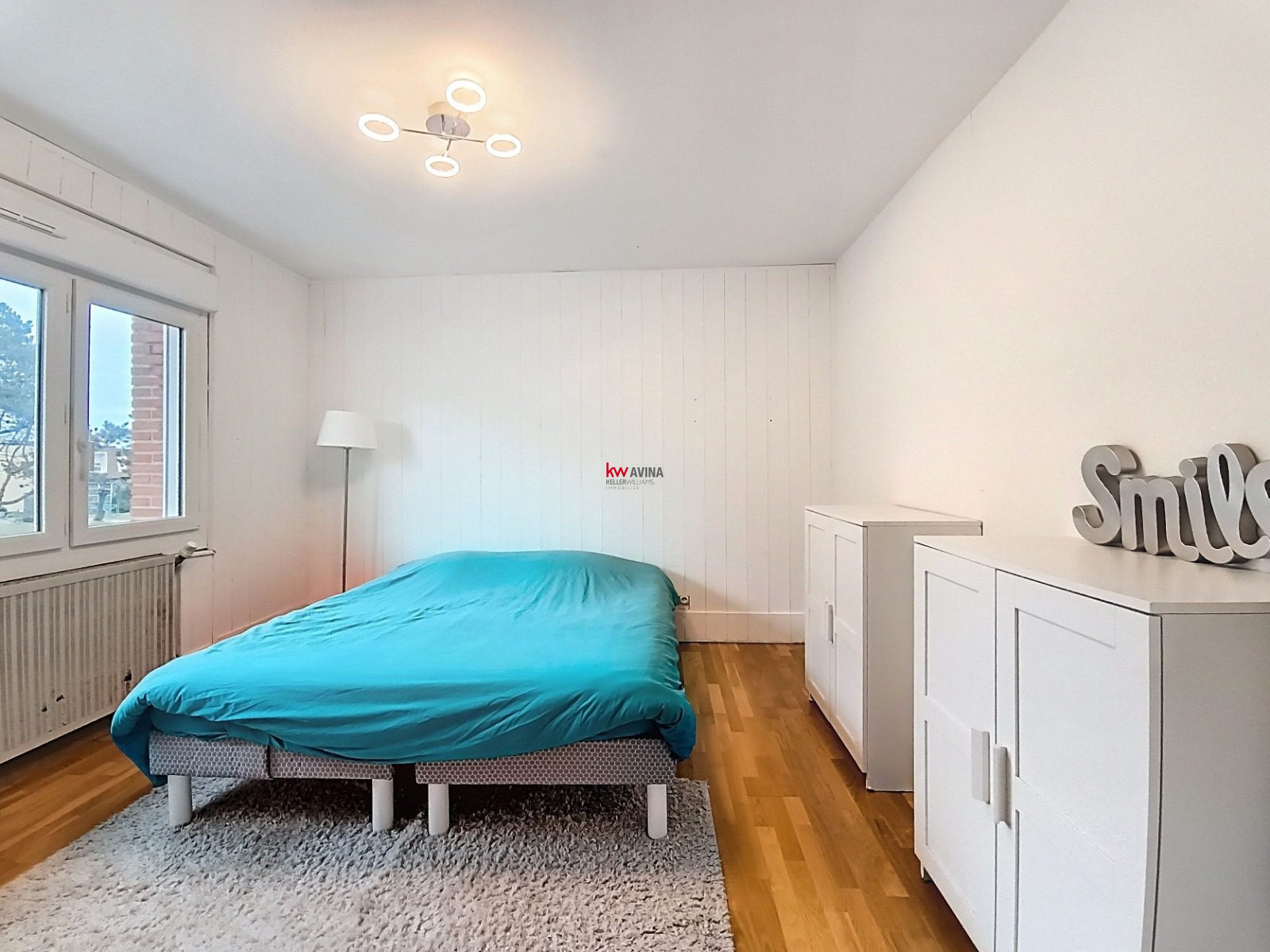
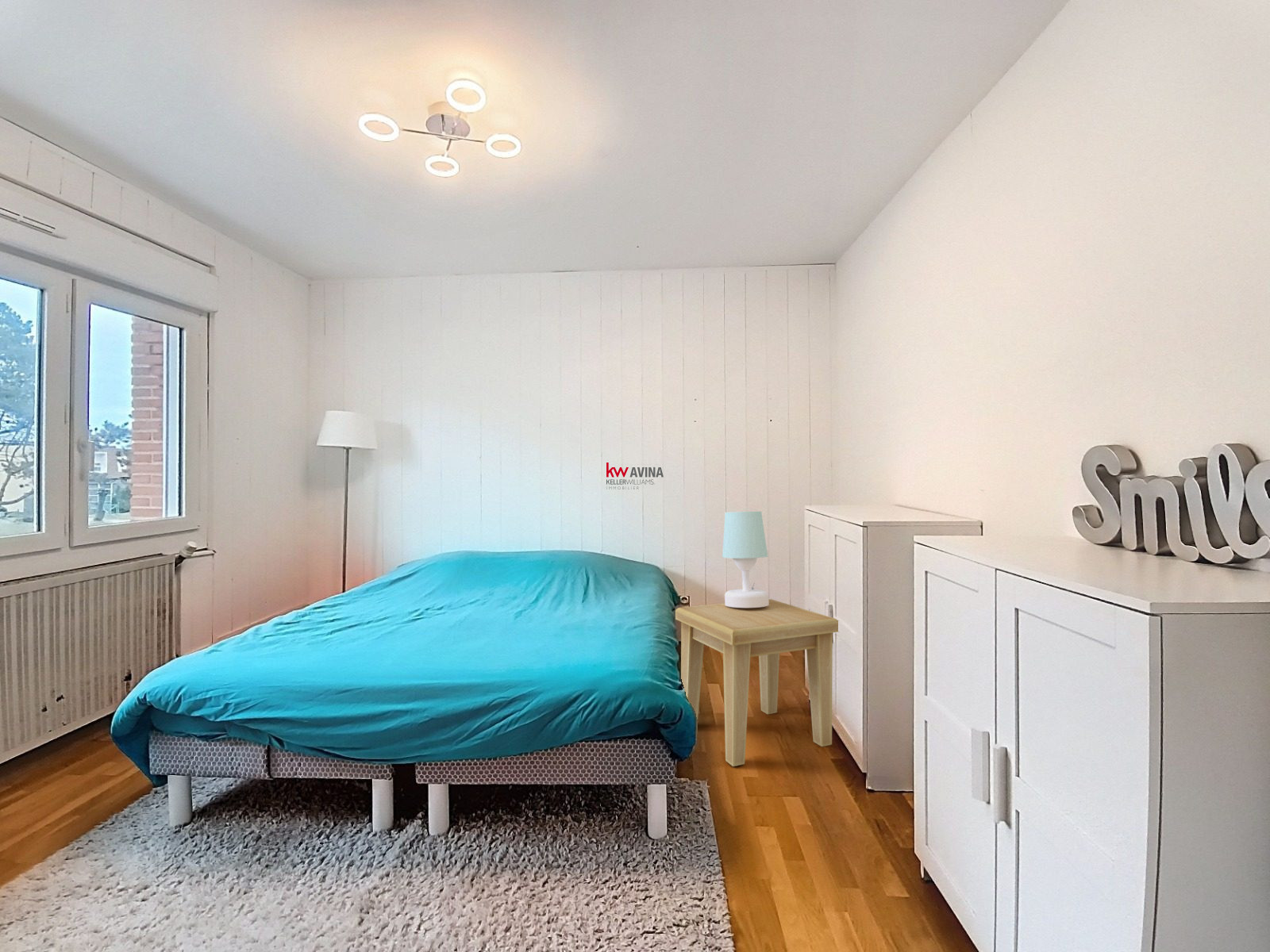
+ side table [675,598,839,767]
+ table lamp [722,511,769,608]
